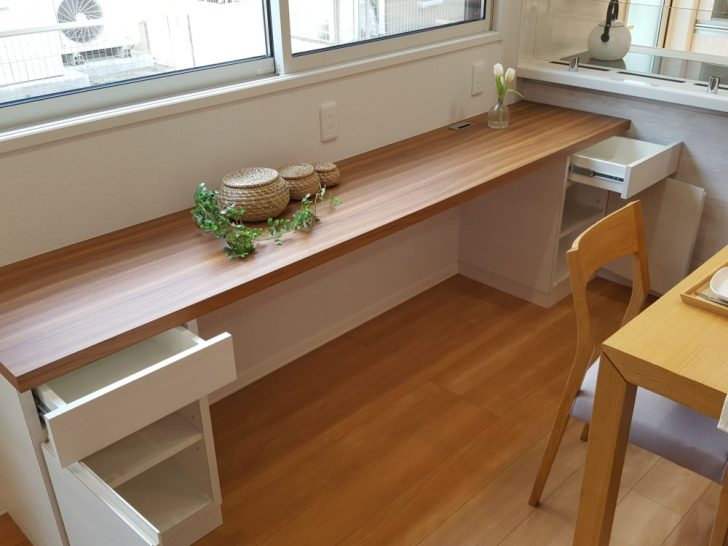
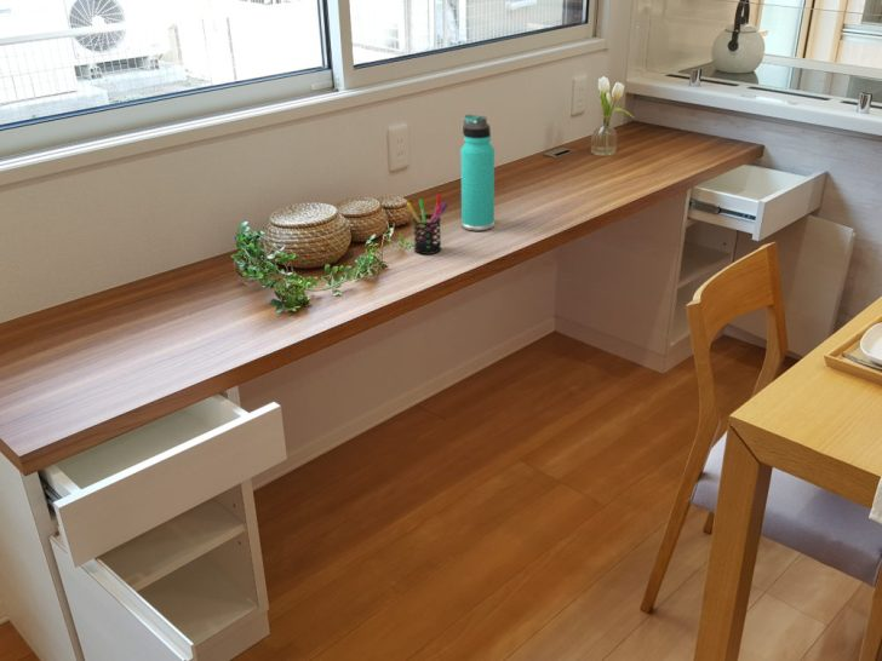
+ thermos bottle [459,114,496,232]
+ pen holder [406,192,448,255]
